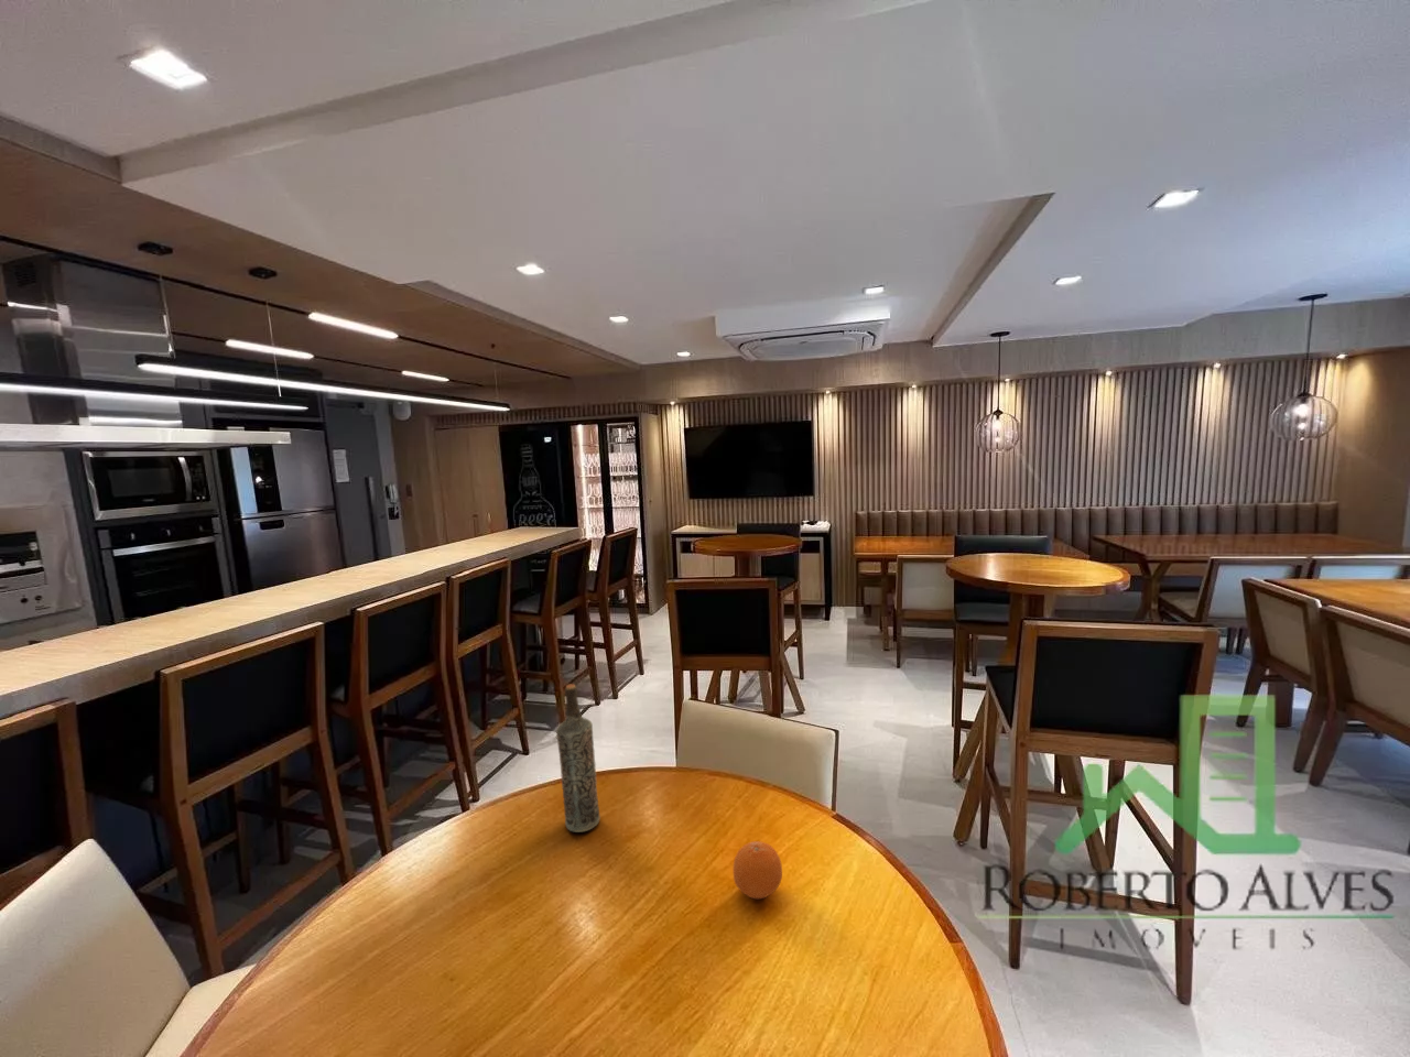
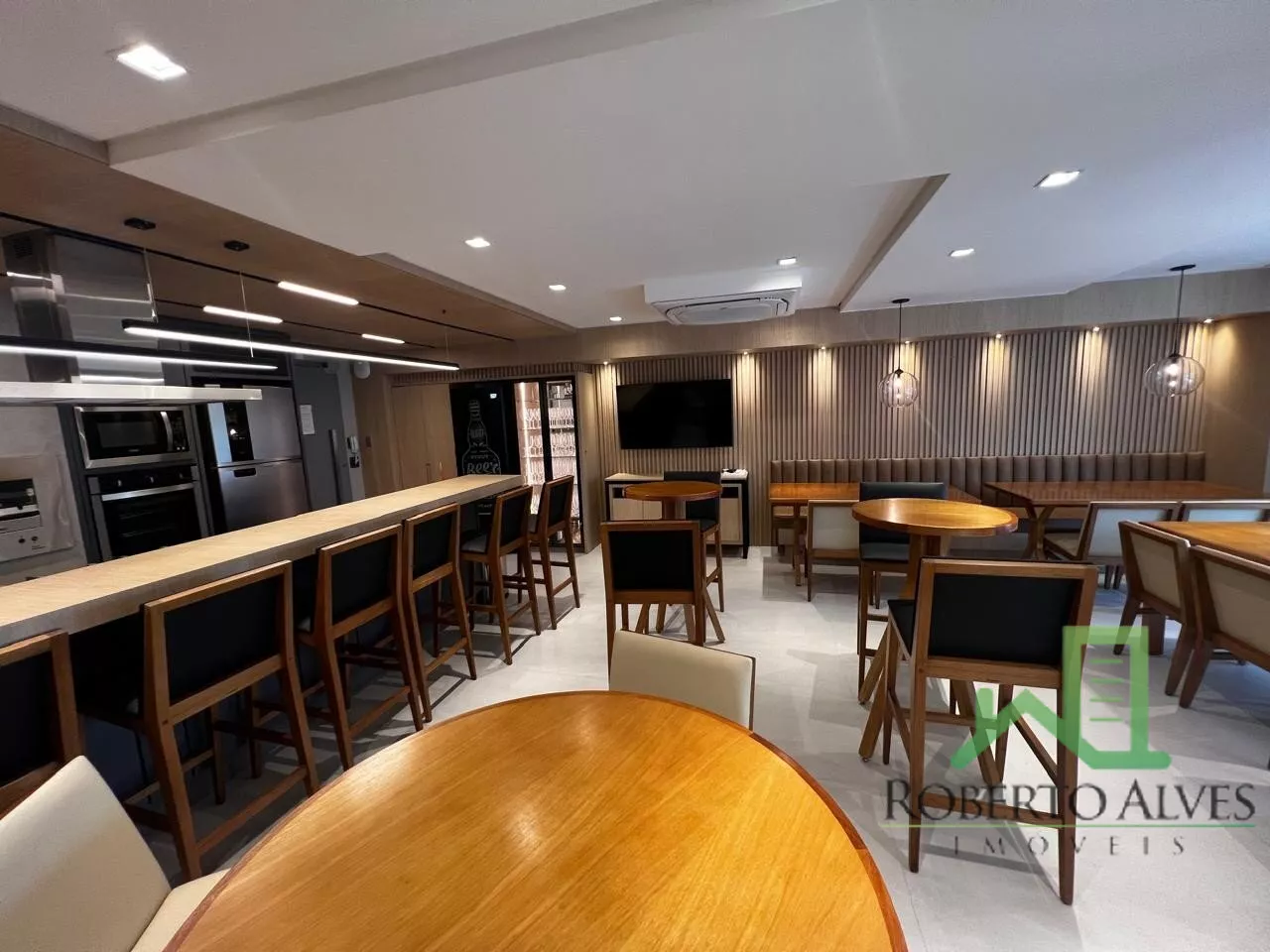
- bottle [555,683,602,834]
- fruit [733,840,783,899]
